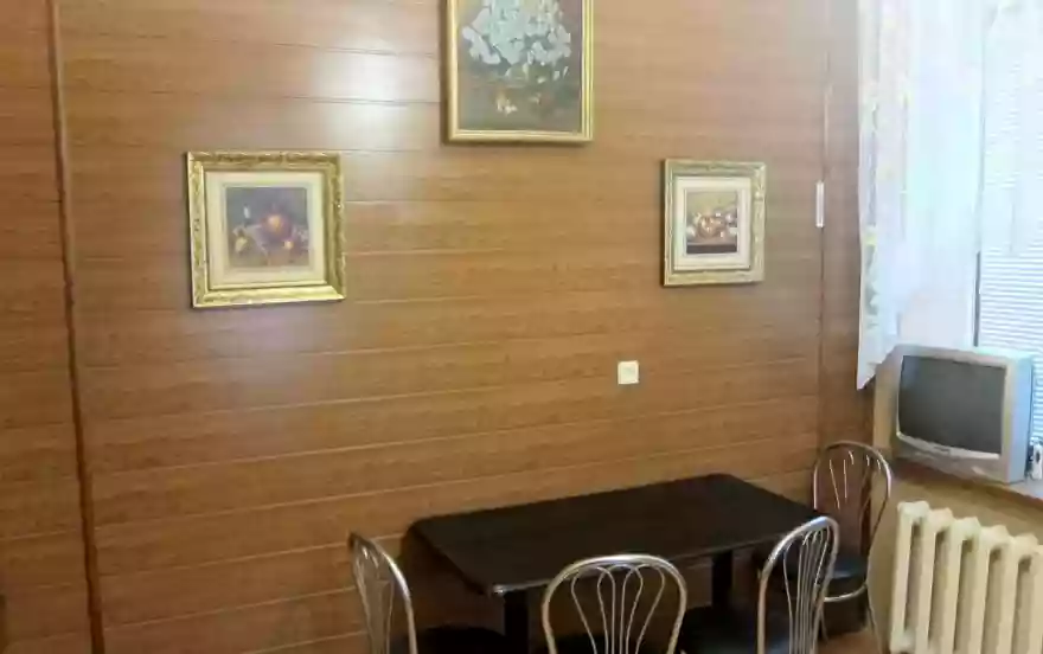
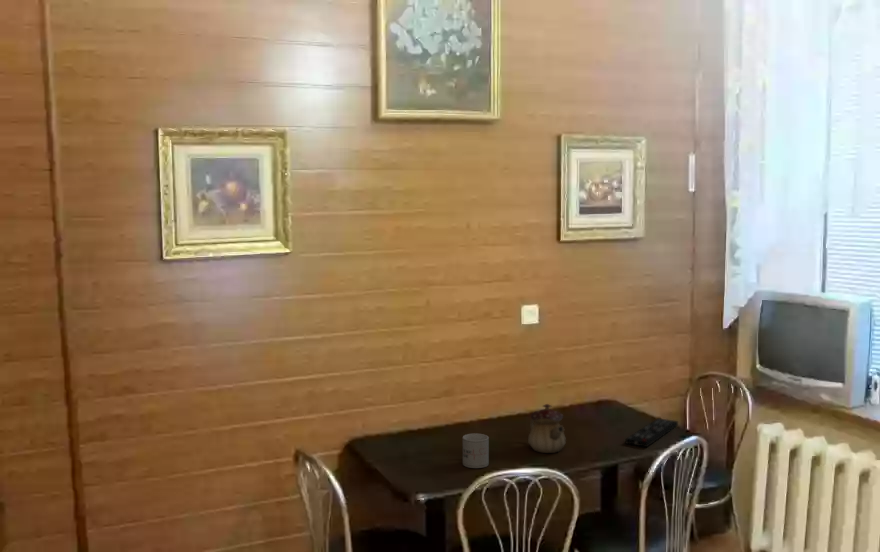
+ teapot [527,403,567,454]
+ mug [462,432,490,469]
+ remote control [624,417,679,448]
